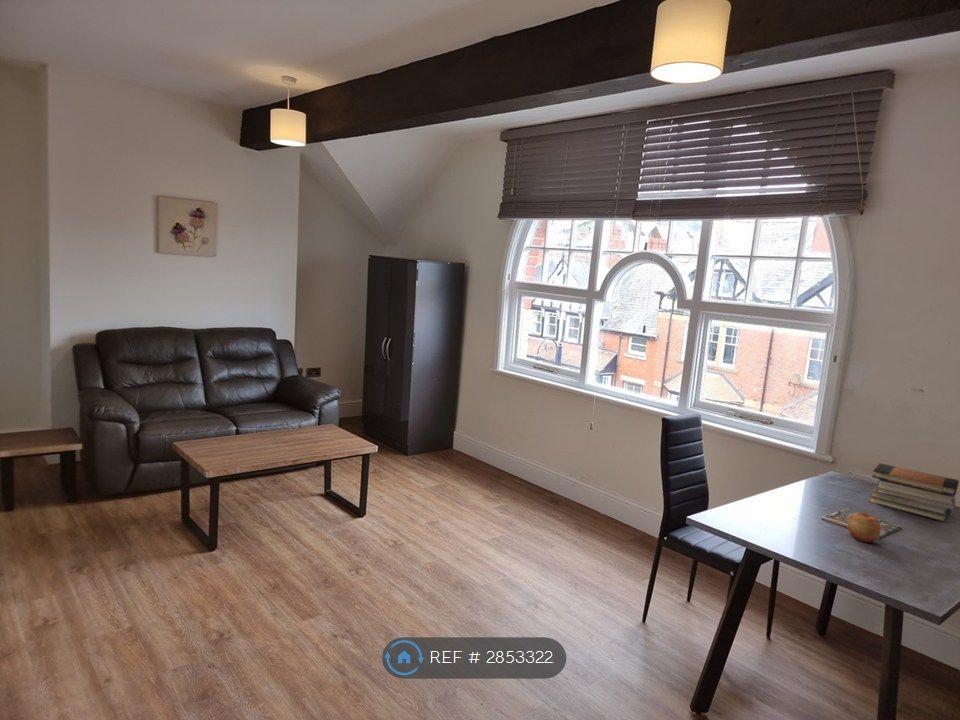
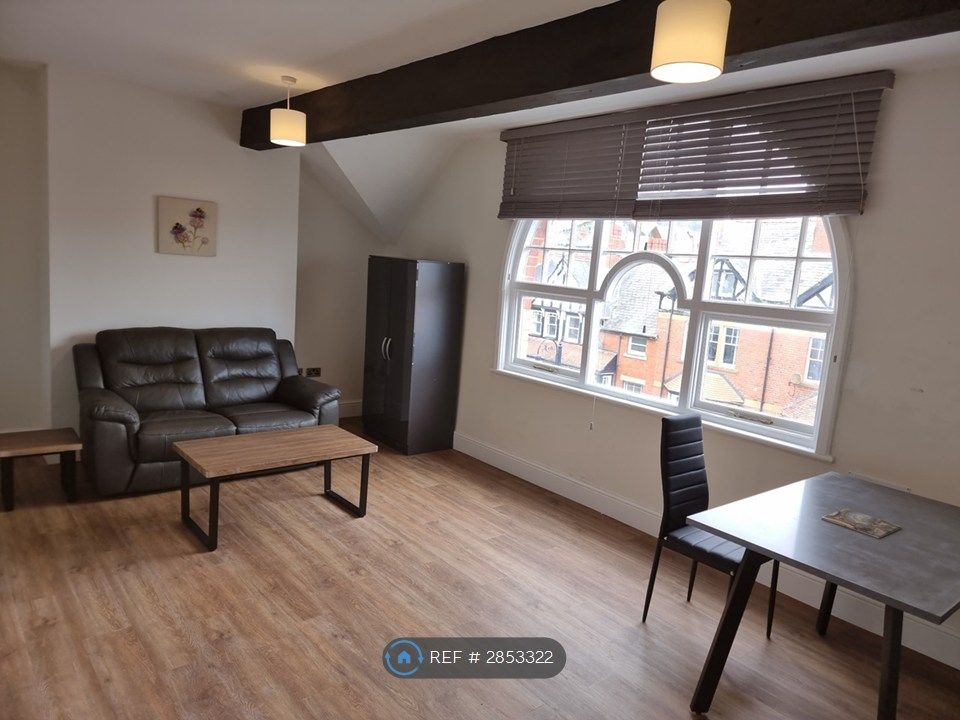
- book stack [868,462,960,523]
- apple [846,510,882,543]
